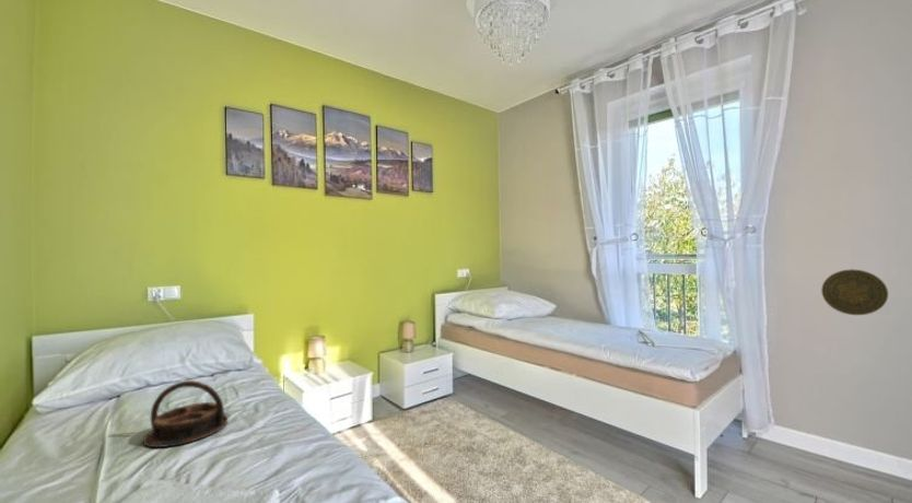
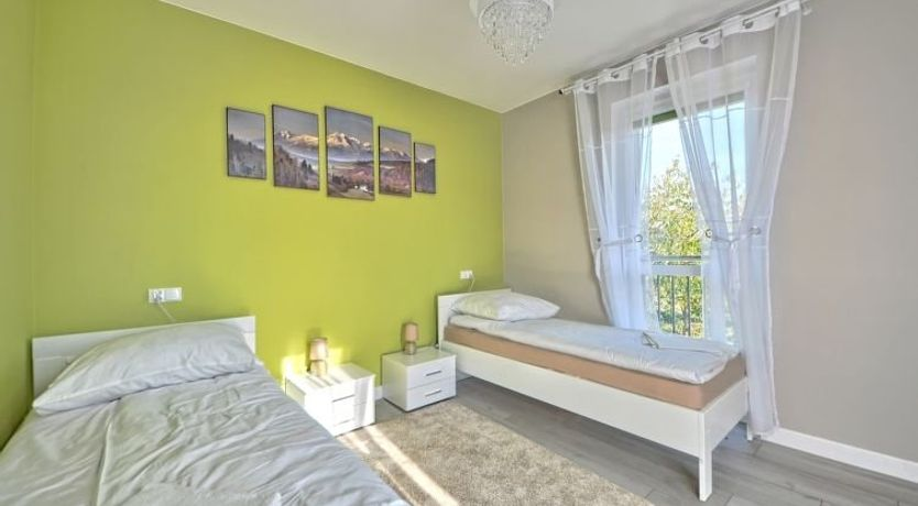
- decorative plate [820,268,889,316]
- serving tray [142,379,229,448]
